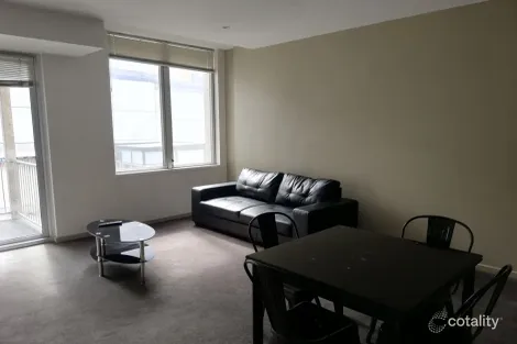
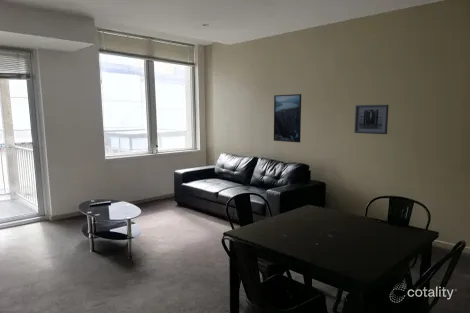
+ wall art [353,104,390,135]
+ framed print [273,93,302,144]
